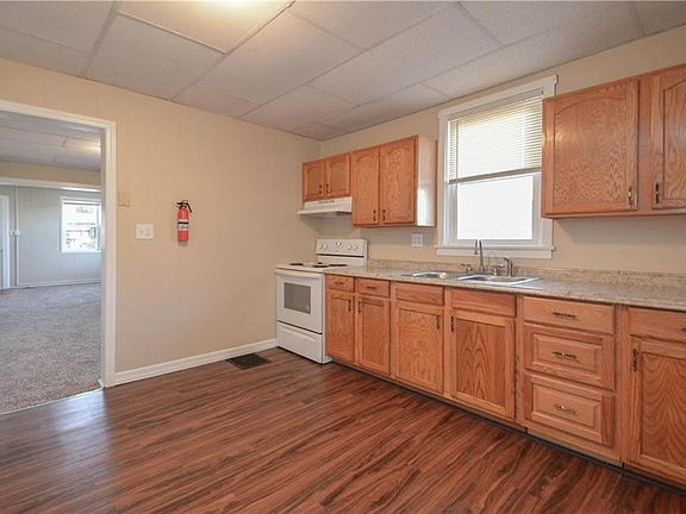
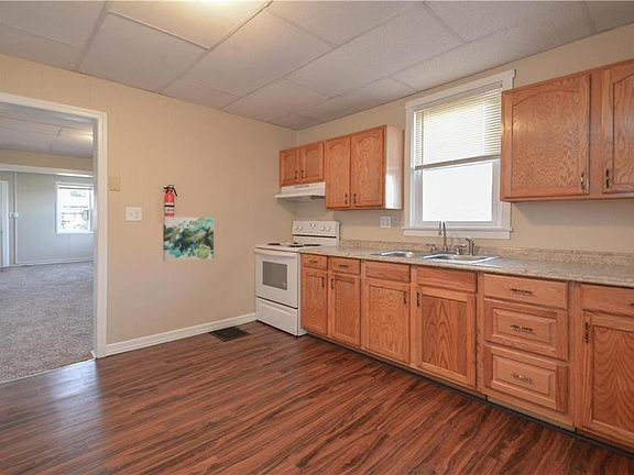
+ wall art [162,216,215,263]
